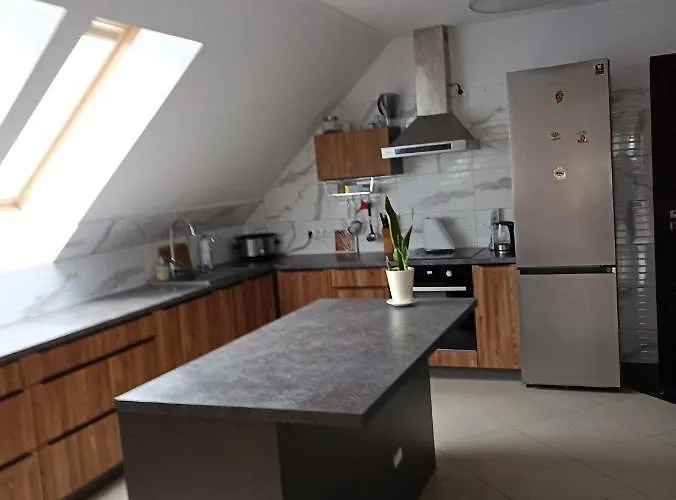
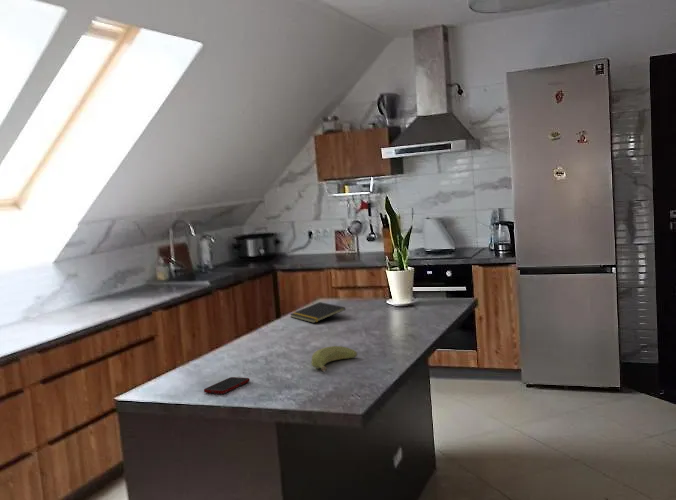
+ banana [310,345,358,372]
+ notepad [289,301,346,324]
+ cell phone [203,376,251,395]
